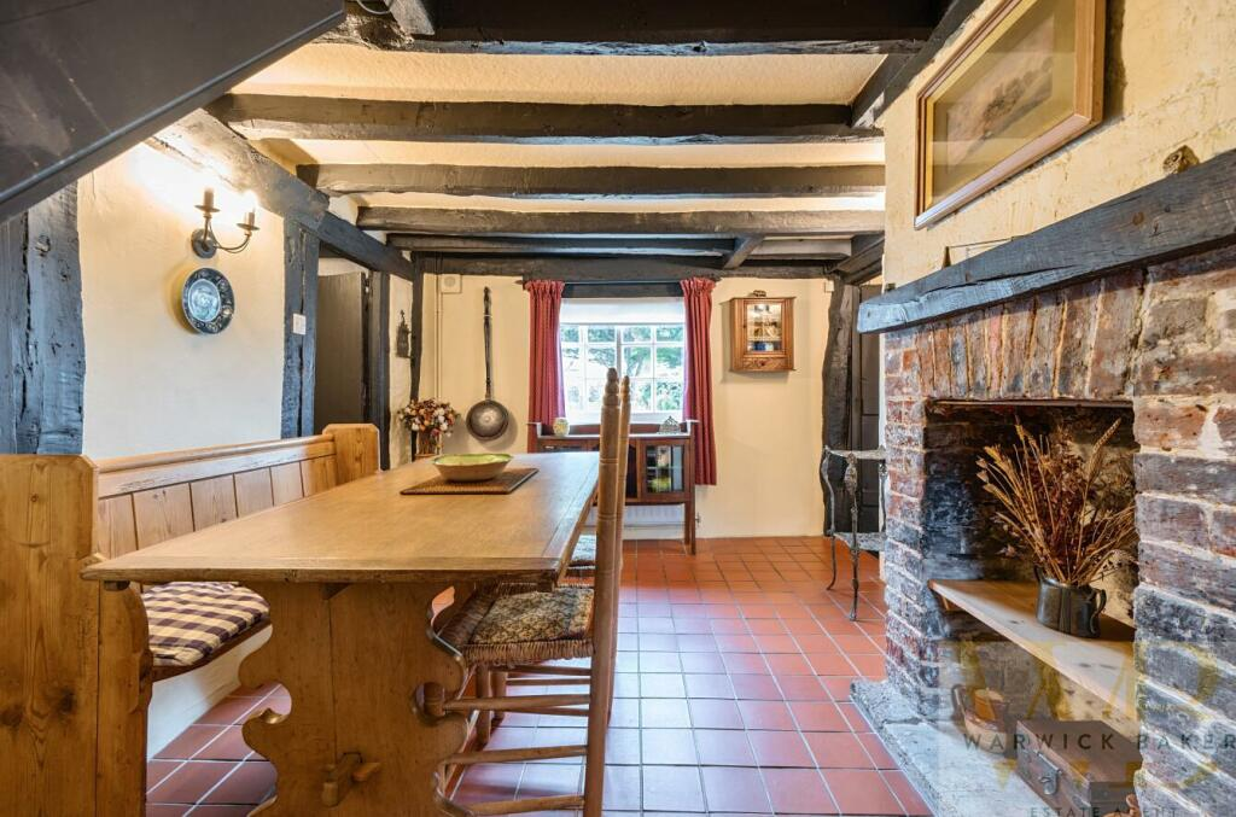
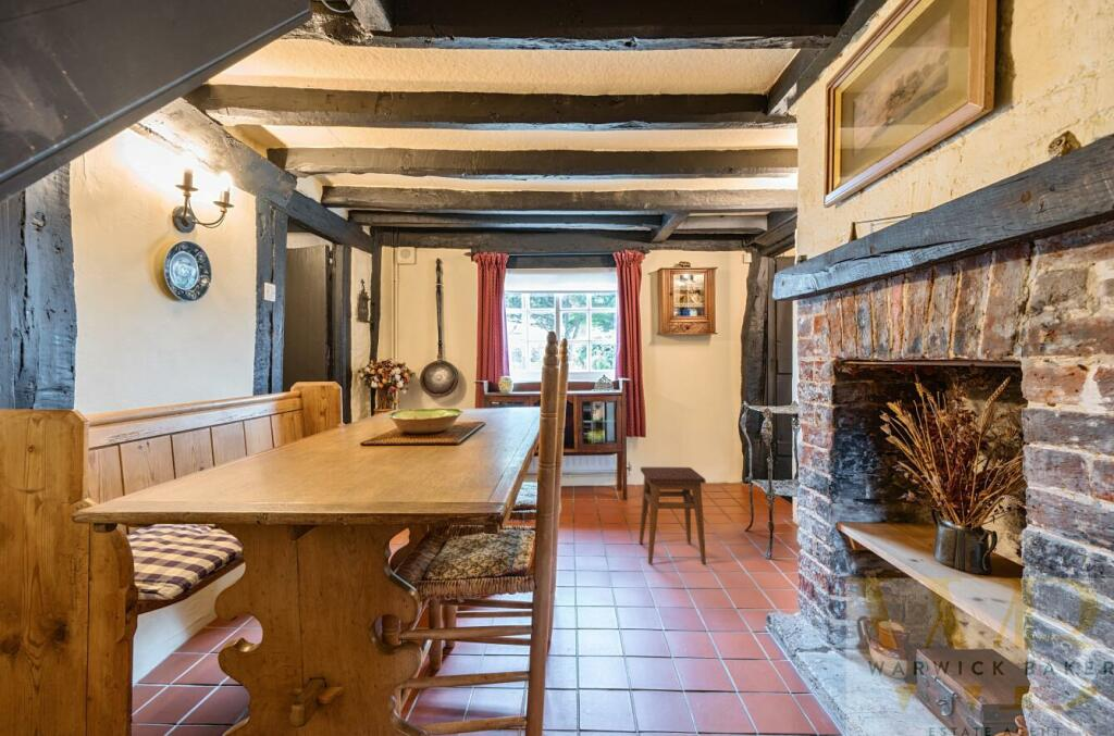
+ stool [638,466,707,565]
